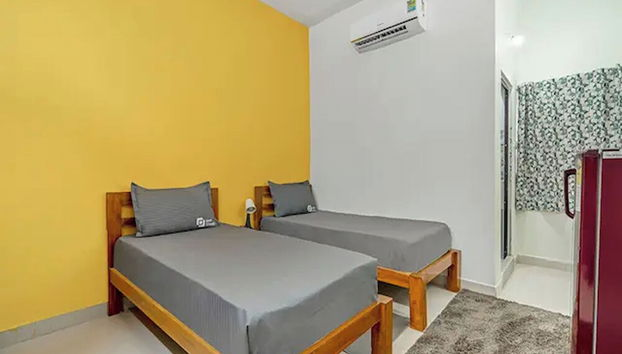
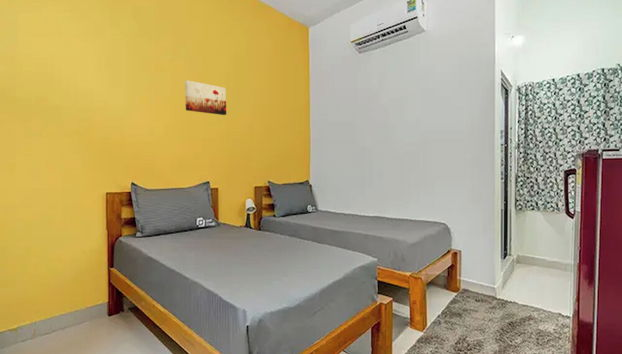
+ wall art [184,79,227,116]
